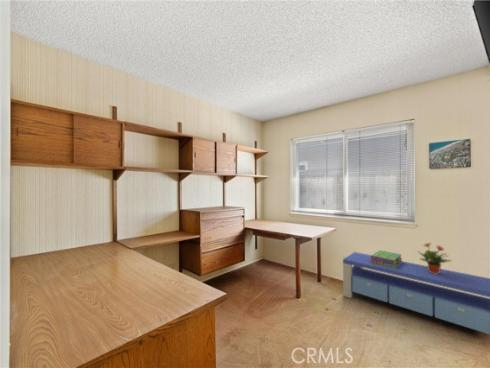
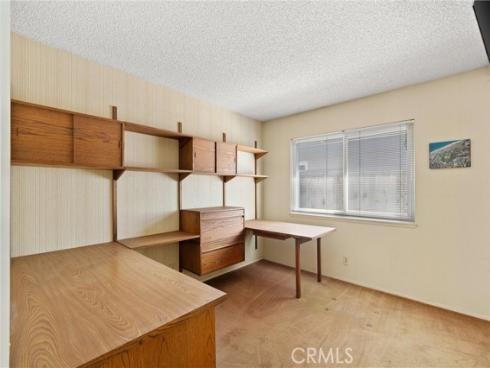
- storage bench [342,251,490,335]
- stack of books [370,249,403,268]
- potted plant [417,242,452,274]
